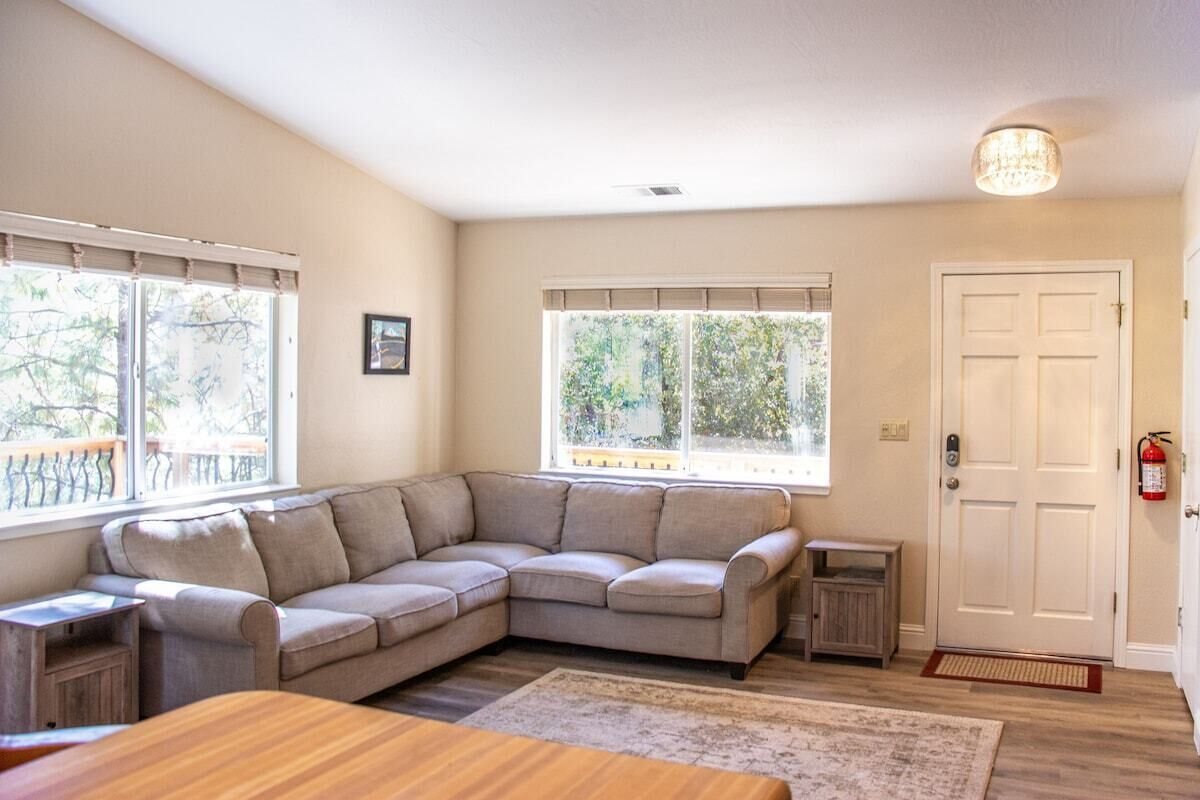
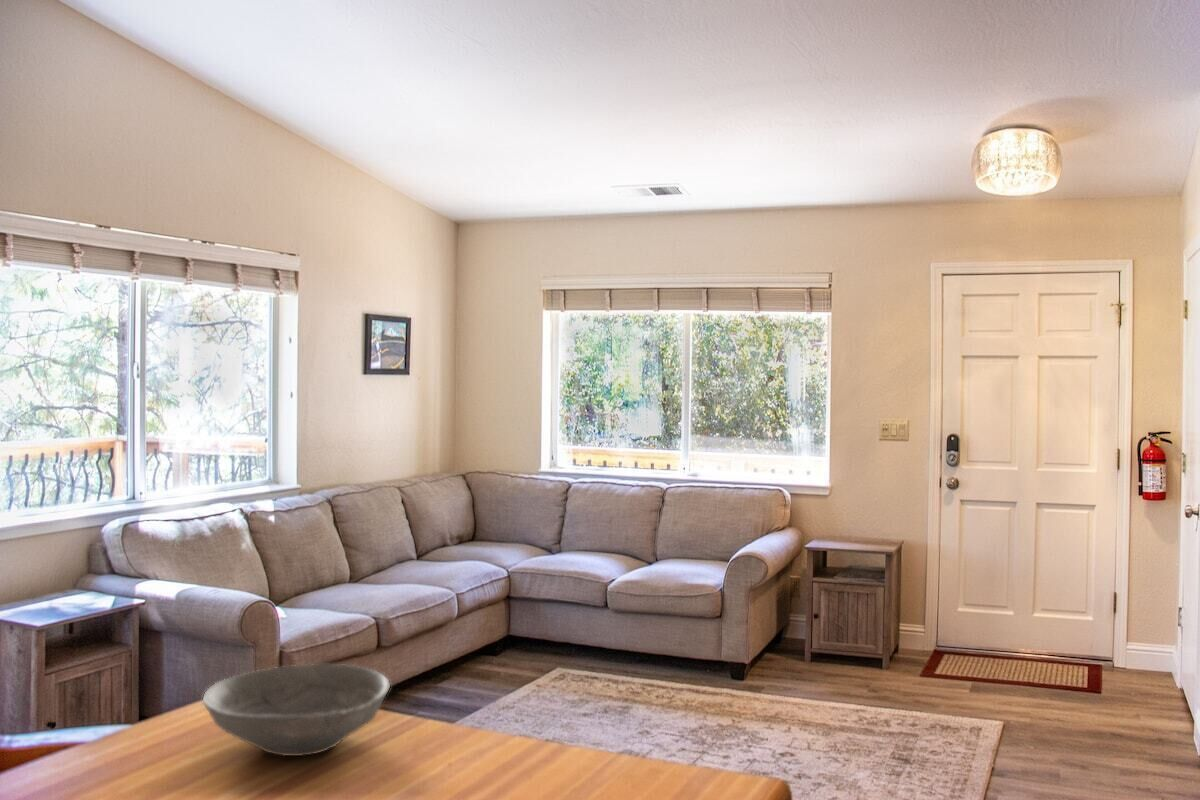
+ bowl [202,663,391,757]
